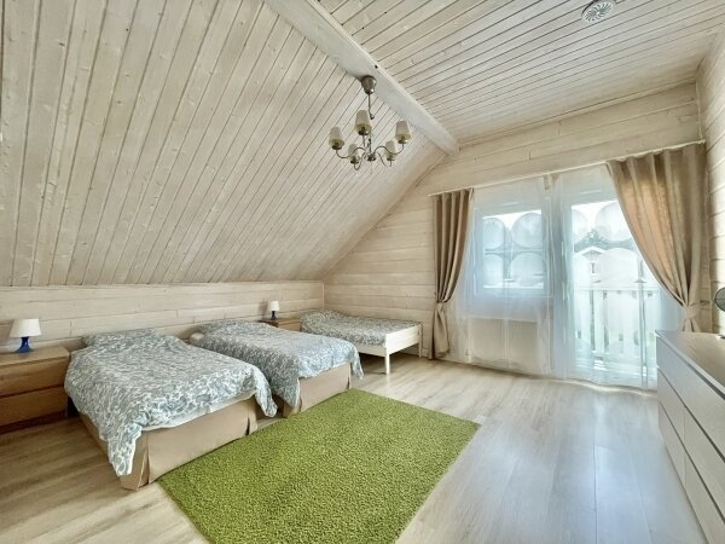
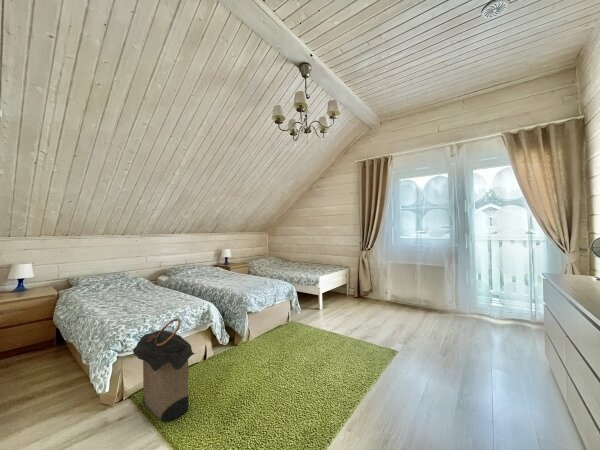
+ laundry hamper [132,317,196,423]
